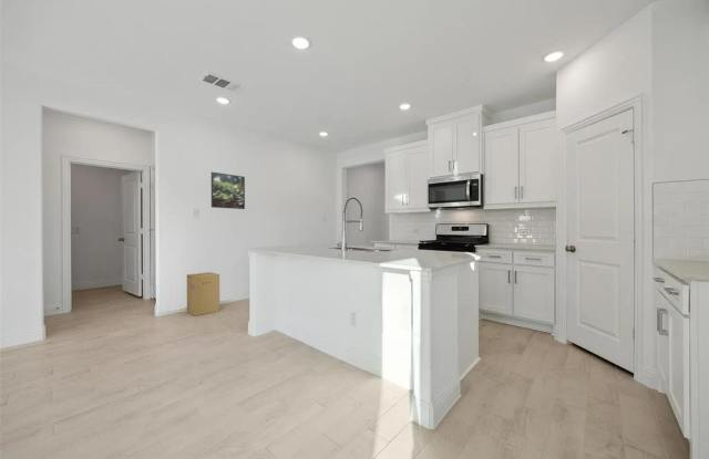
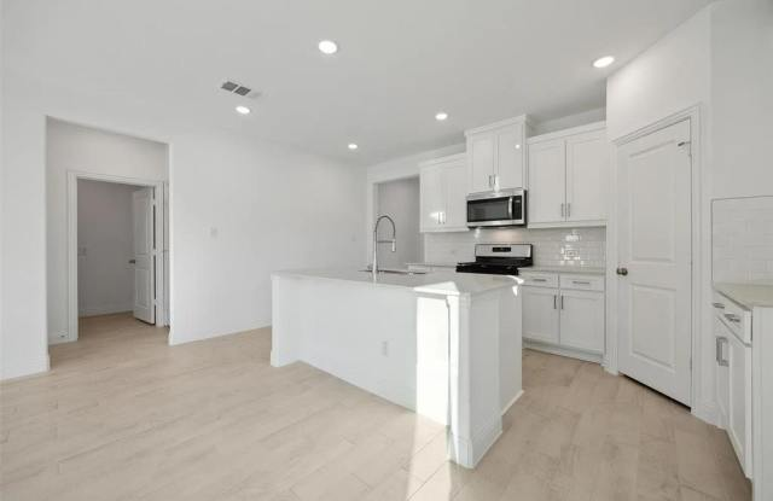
- cardboard box [186,271,220,316]
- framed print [210,171,246,210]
